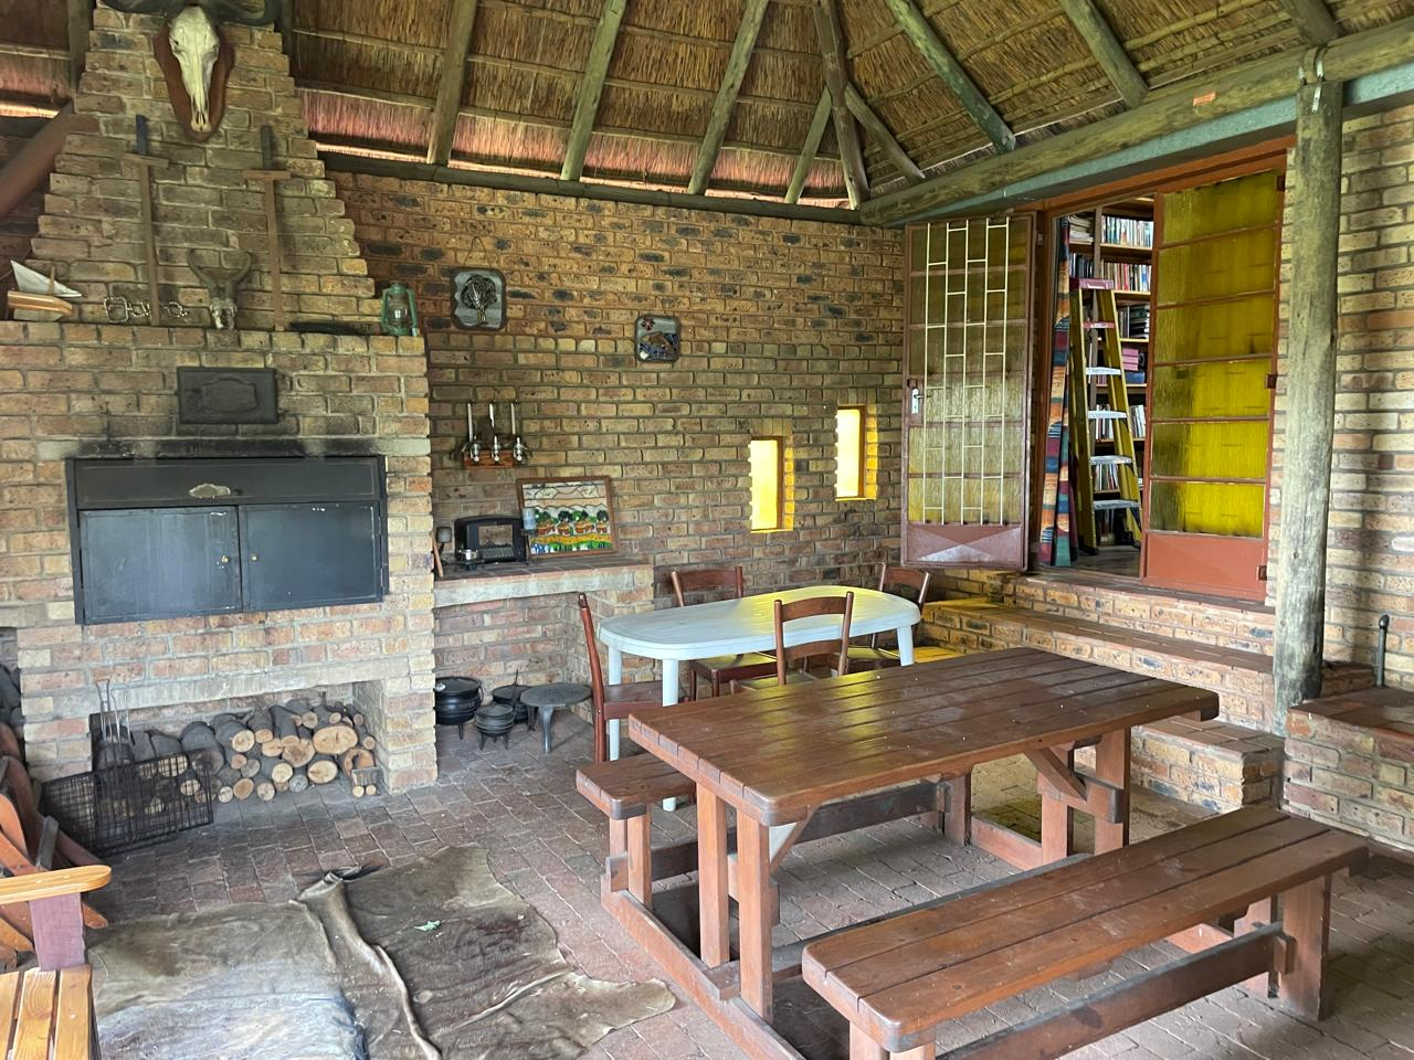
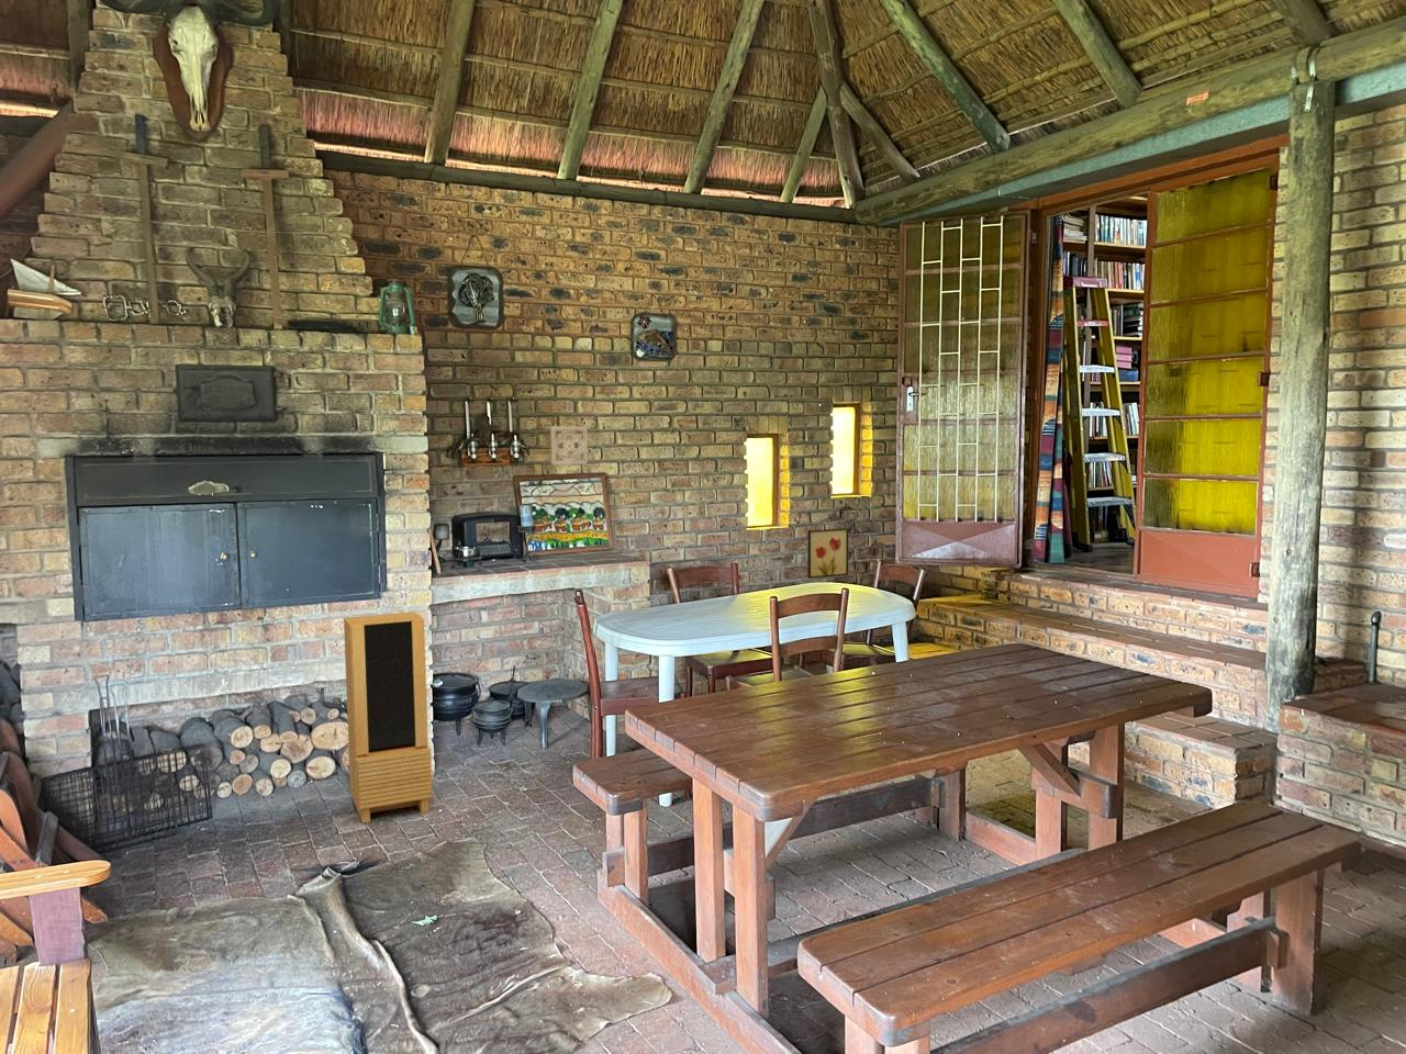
+ wall ornament [549,425,589,466]
+ wall art [806,527,849,580]
+ storage cabinet [343,610,433,825]
